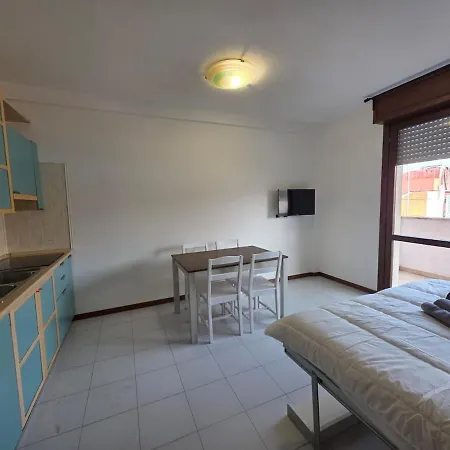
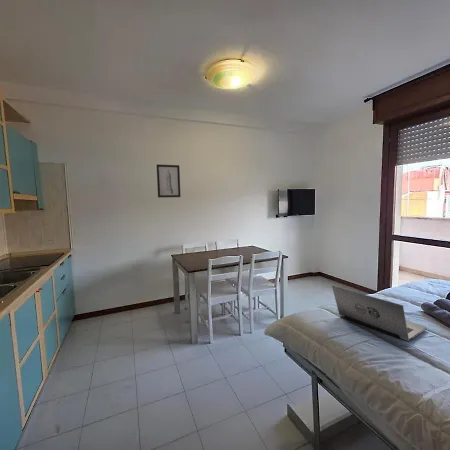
+ wall art [156,163,182,199]
+ laptop [331,285,427,342]
